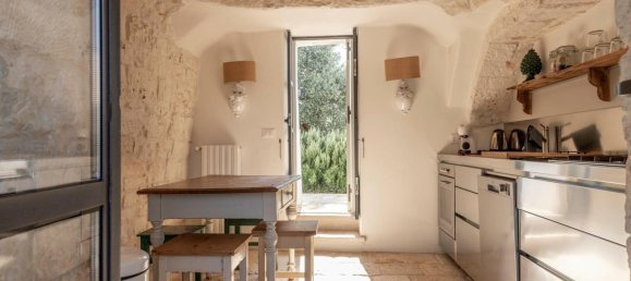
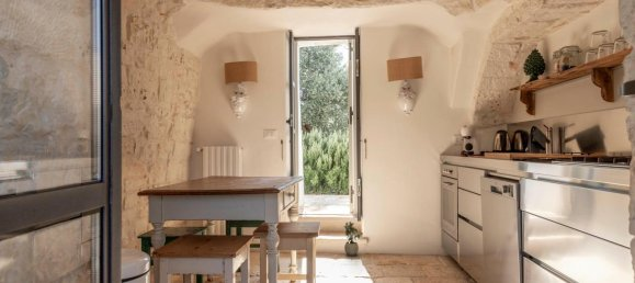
+ potted plant [342,220,364,257]
